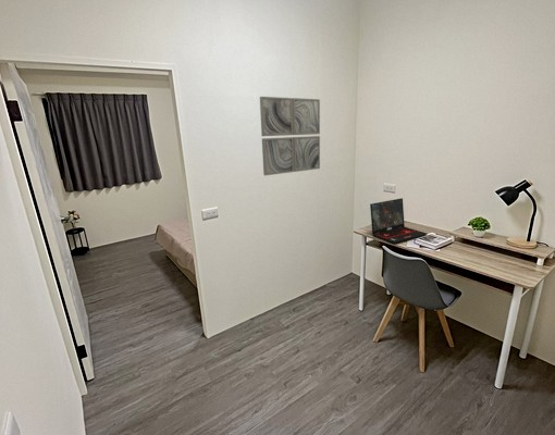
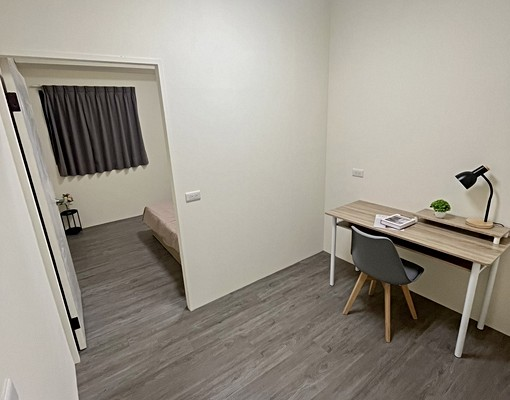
- laptop [369,197,429,245]
- wall art [259,96,321,176]
